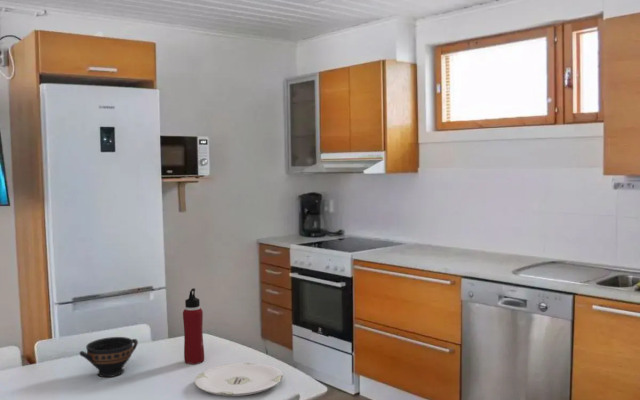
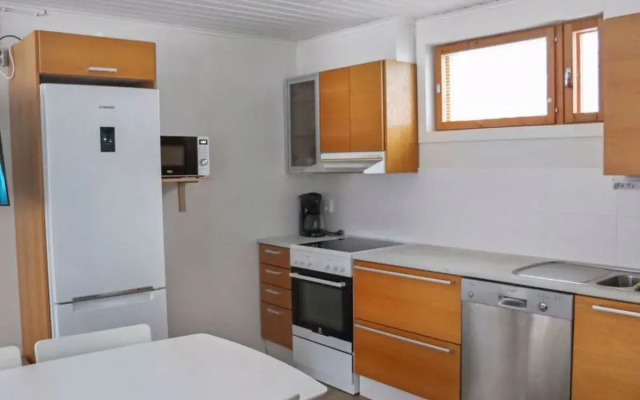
- plate [194,362,284,397]
- water bottle [182,287,205,365]
- bowl [78,336,139,378]
